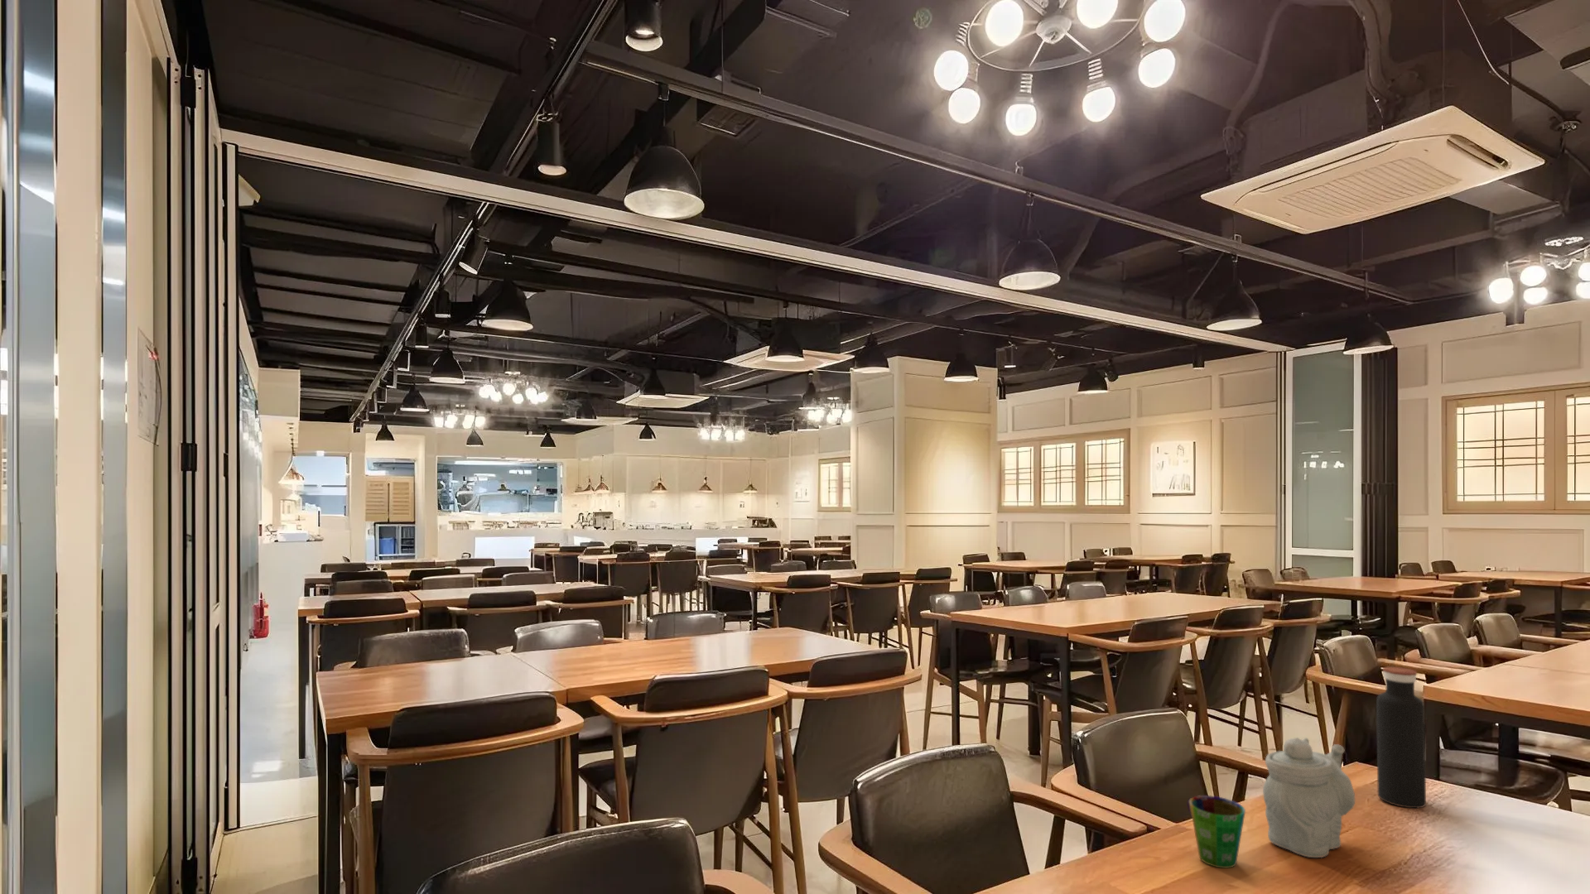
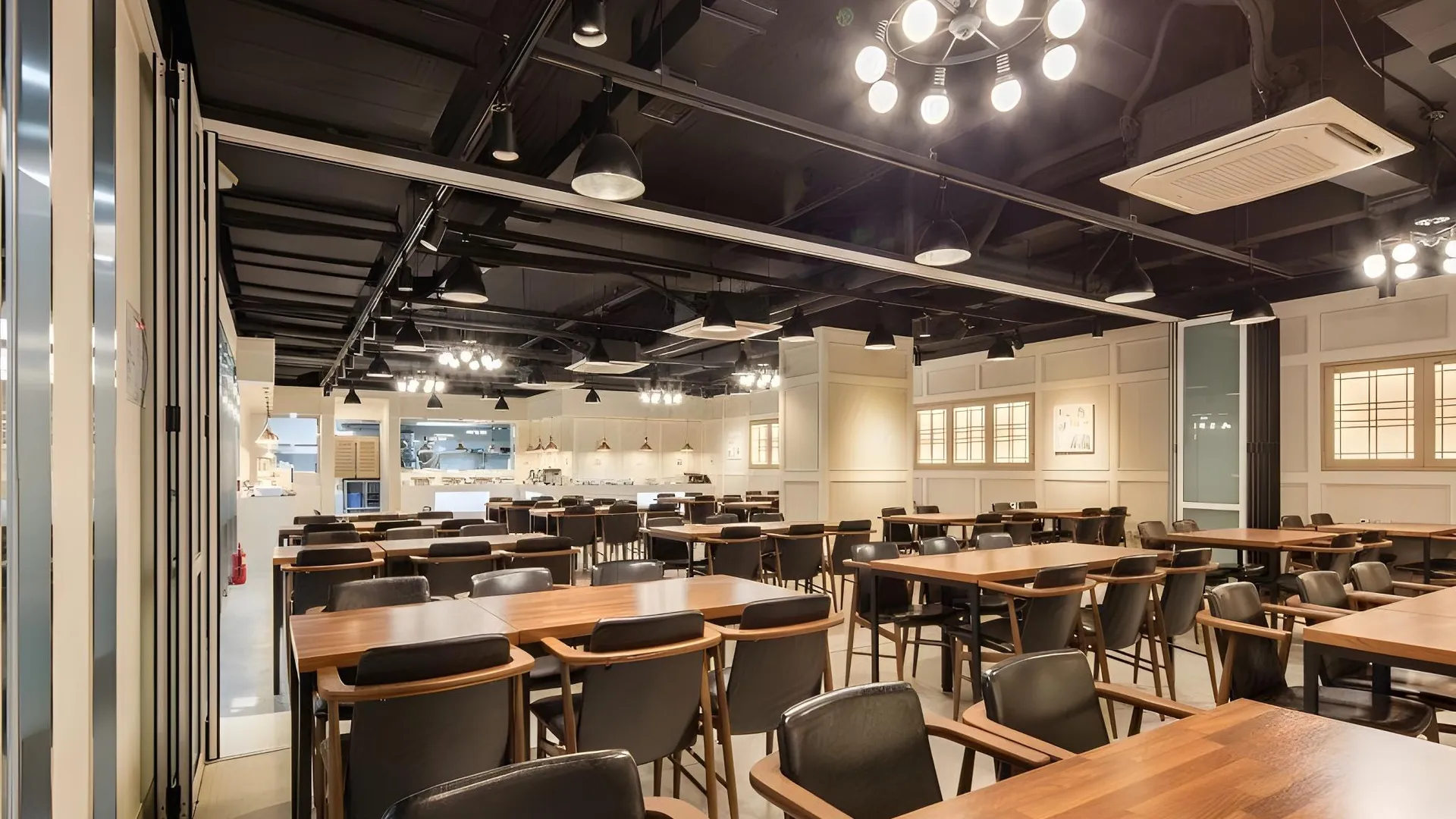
- cup [1187,795,1246,869]
- water bottle [1376,666,1427,809]
- teapot [1262,737,1355,858]
